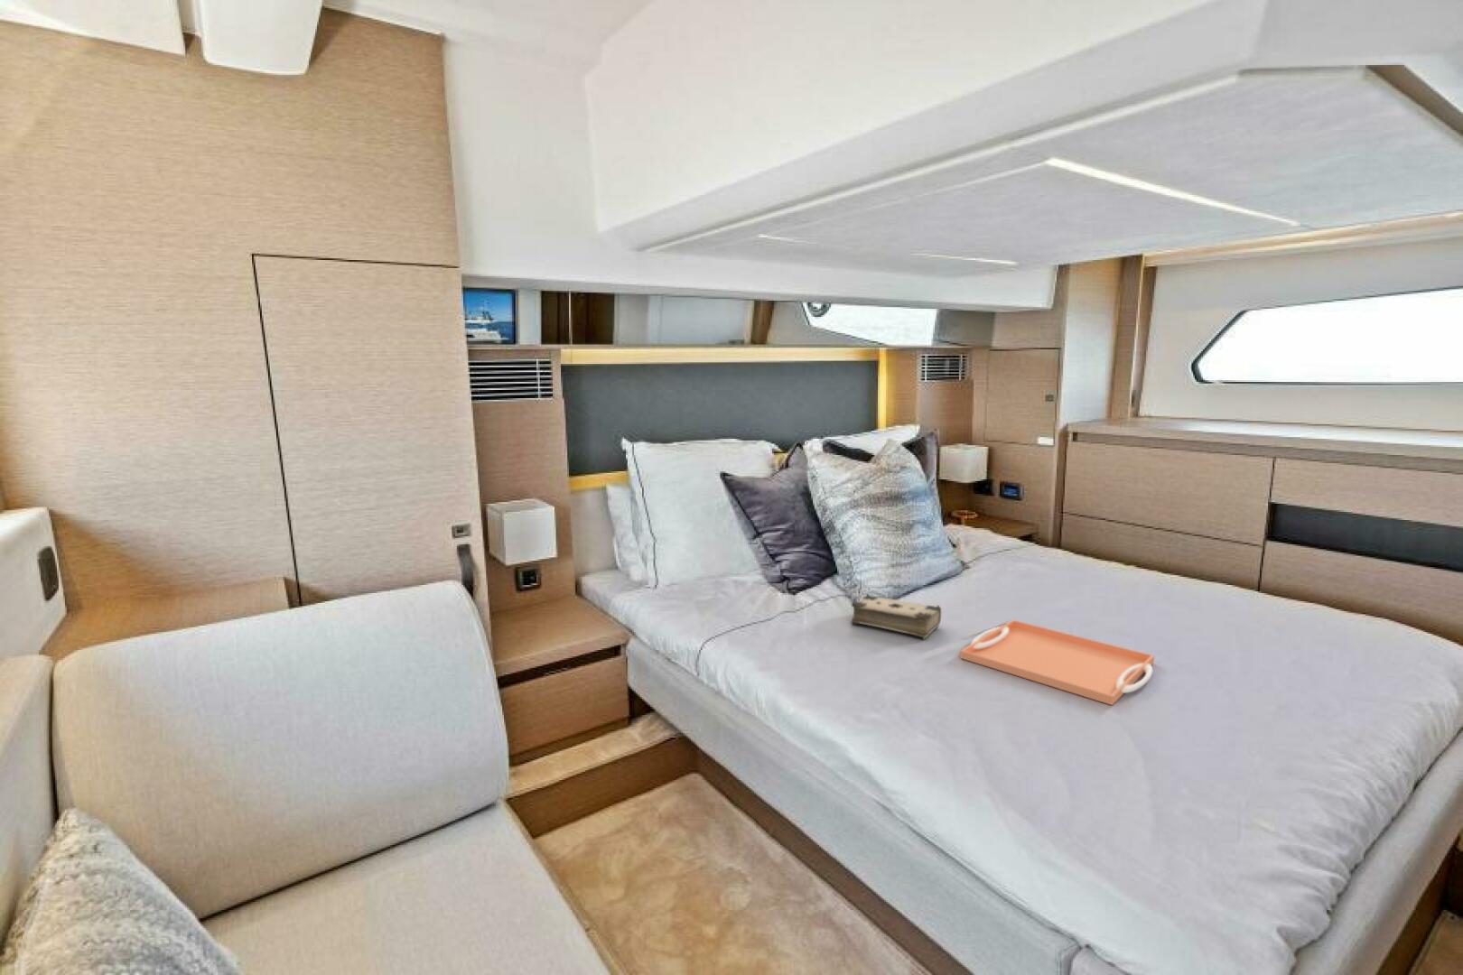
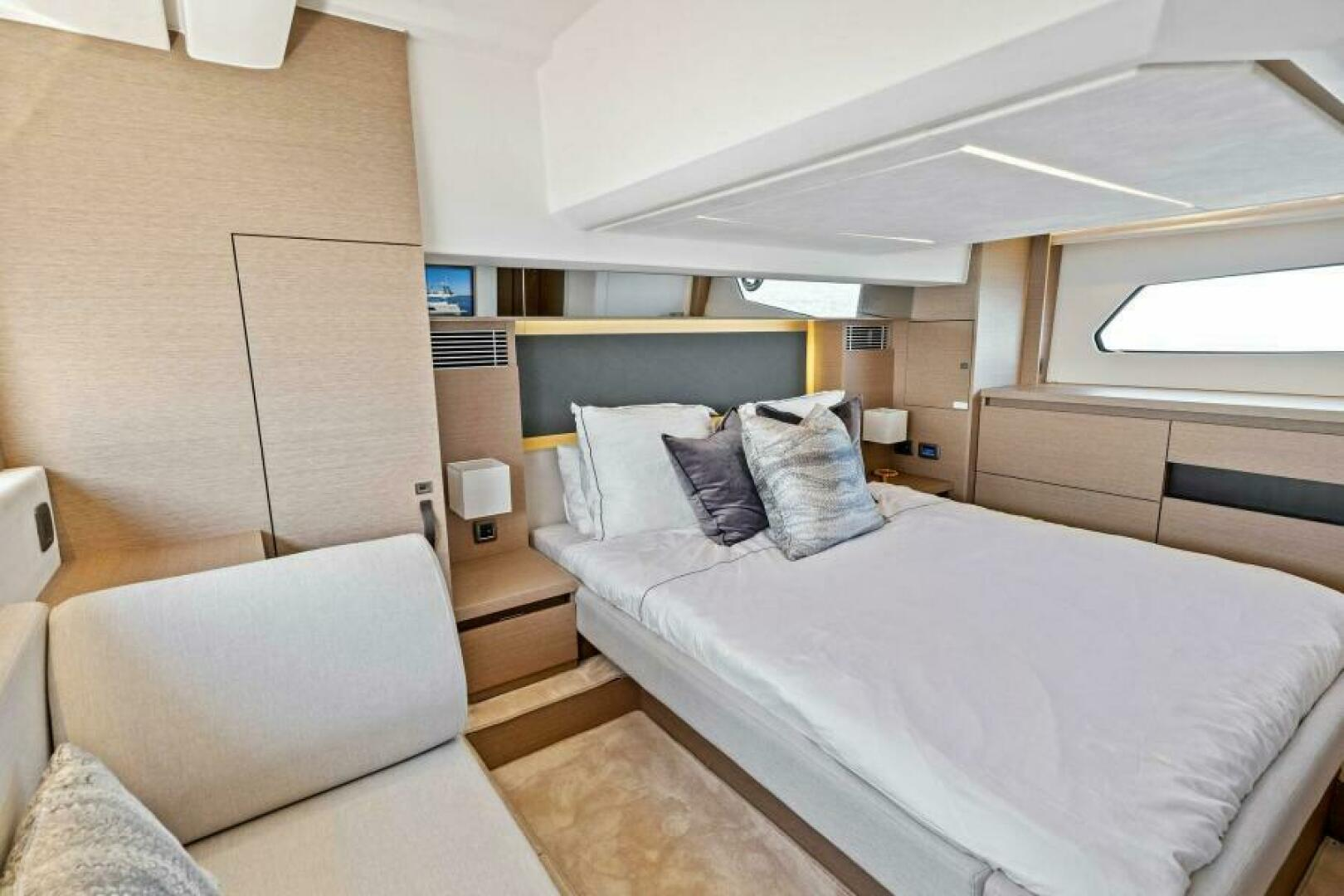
- book [849,593,942,641]
- serving tray [959,619,1155,706]
